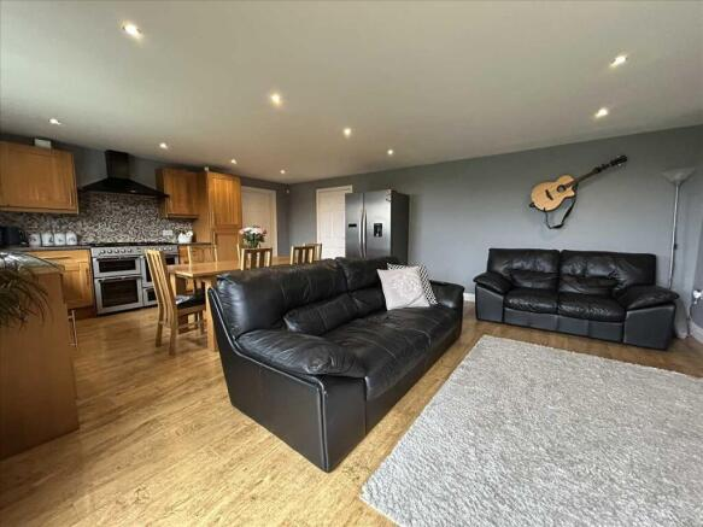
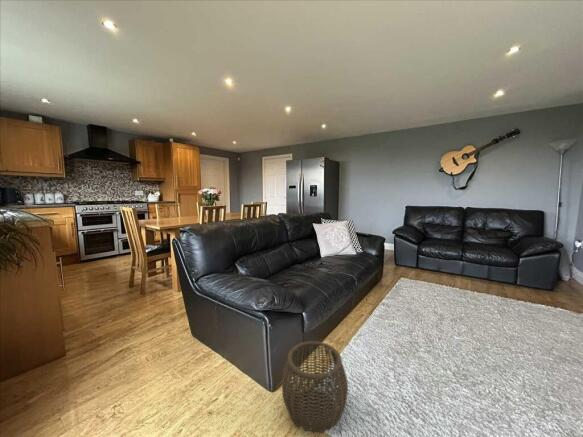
+ woven basket [281,340,349,434]
